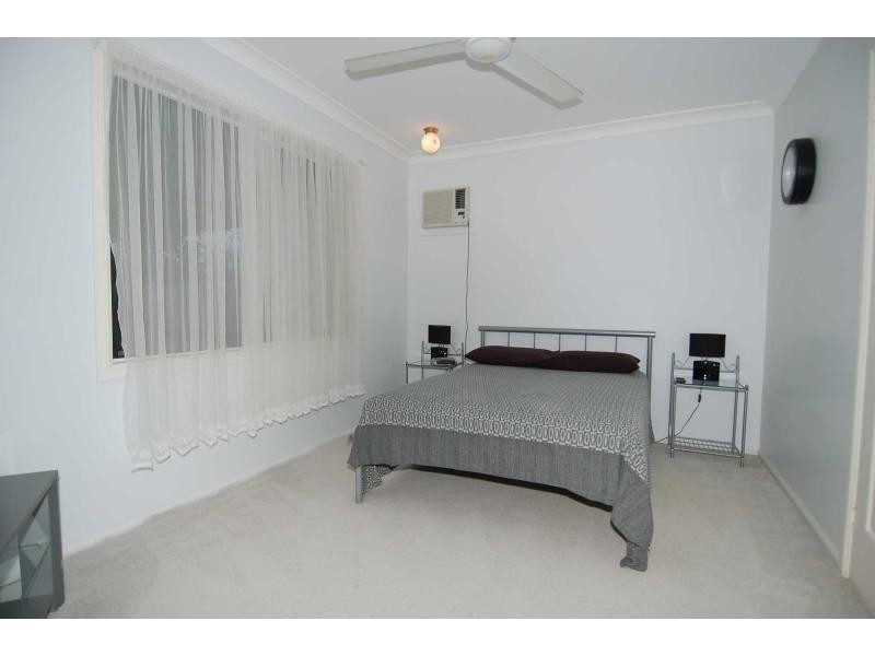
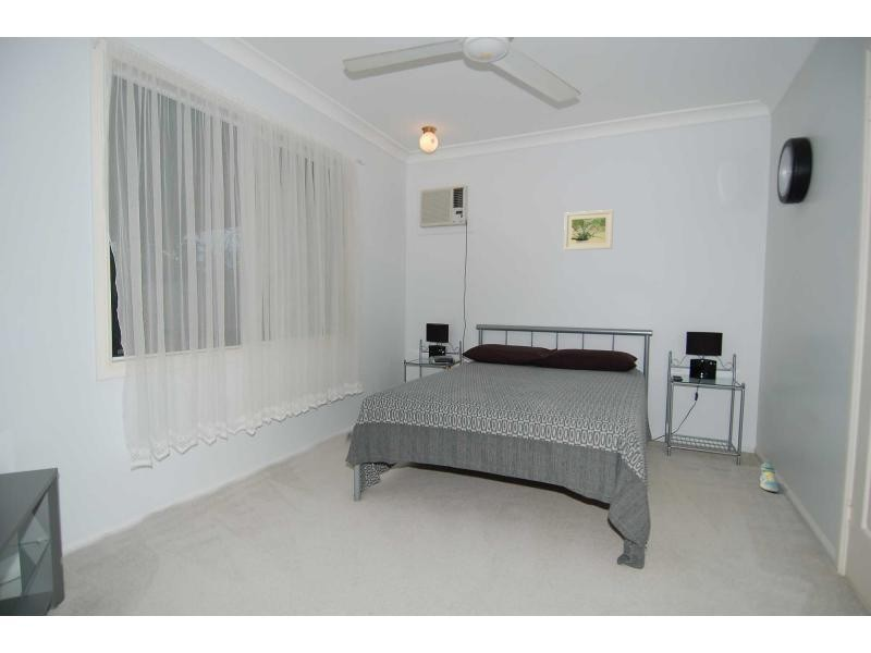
+ sneaker [759,460,778,493]
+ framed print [563,209,615,251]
